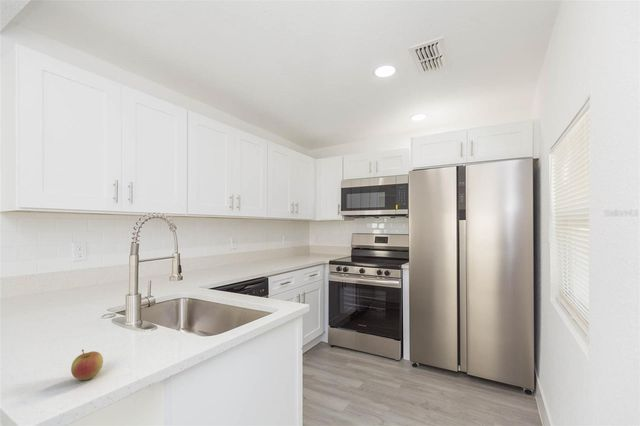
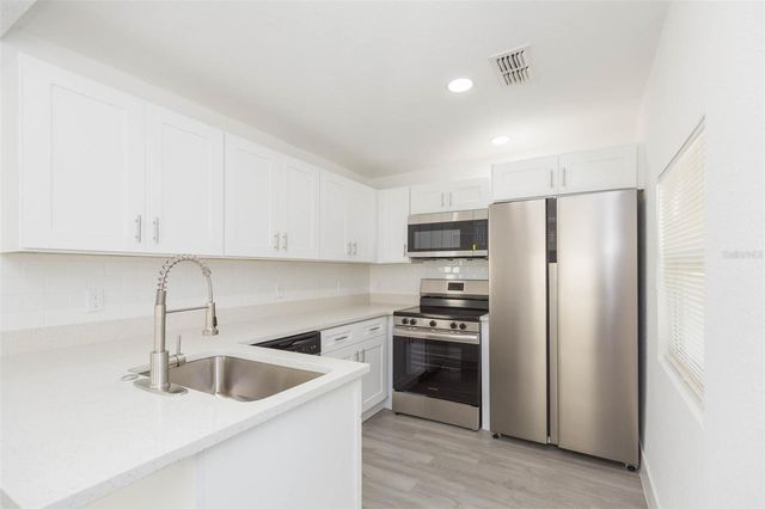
- apple [70,349,104,381]
